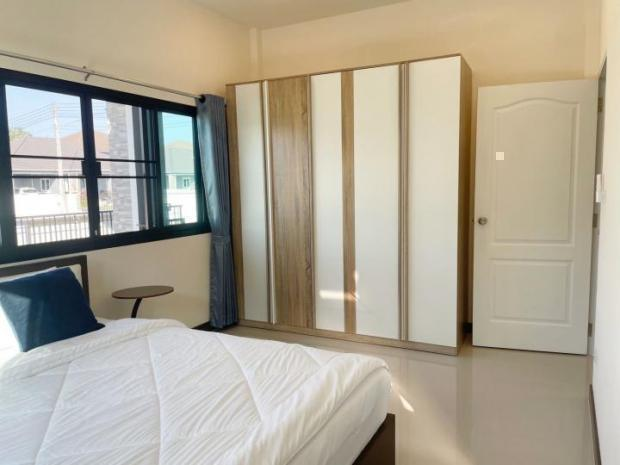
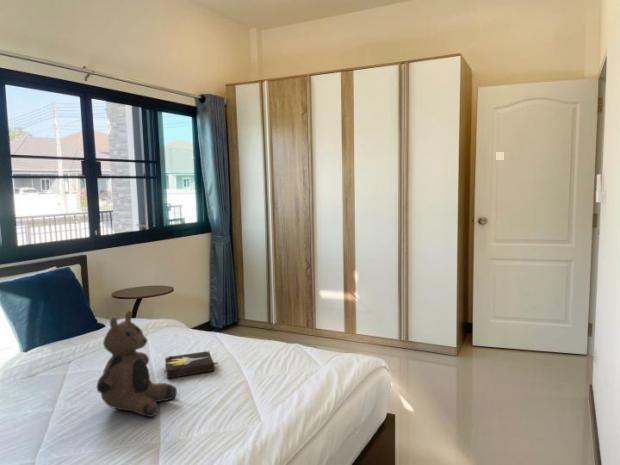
+ teddy bear [96,310,178,418]
+ hardback book [164,350,218,380]
